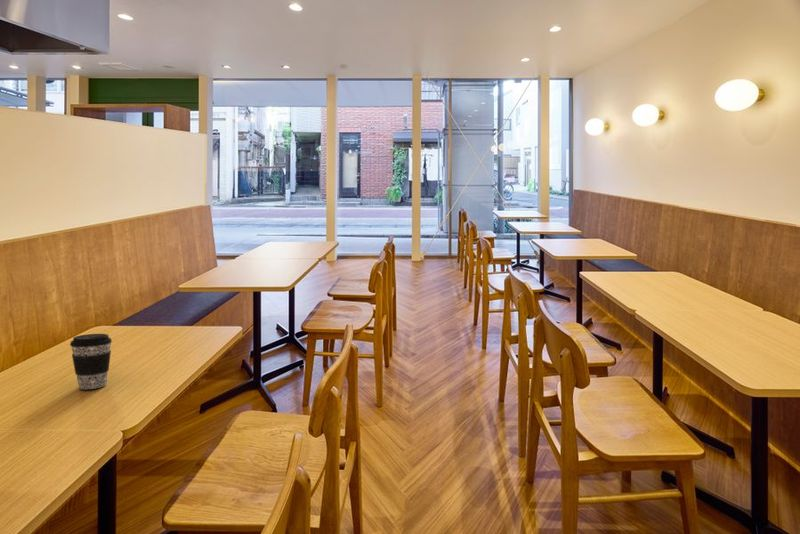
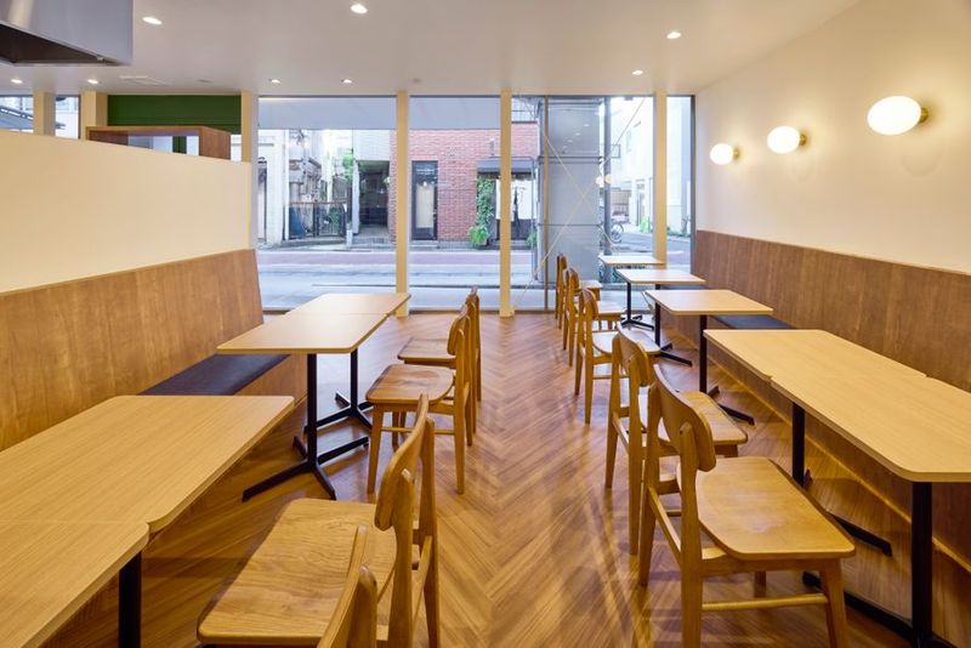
- coffee cup [69,333,113,390]
